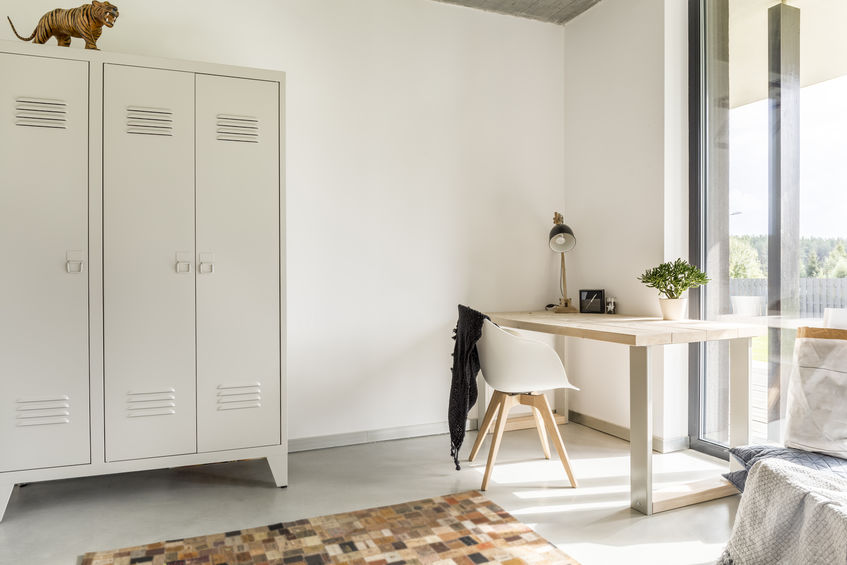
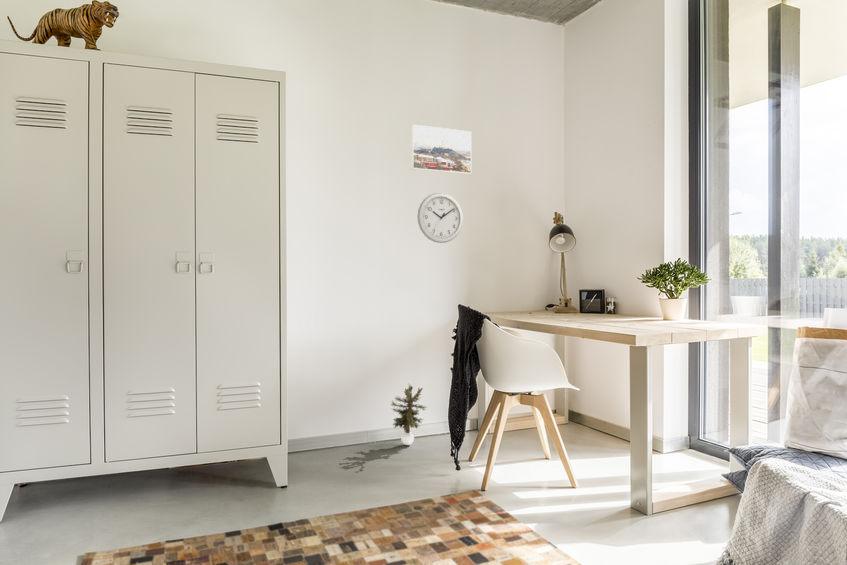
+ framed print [410,124,472,175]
+ potted plant [390,382,429,446]
+ wall clock [416,192,464,244]
